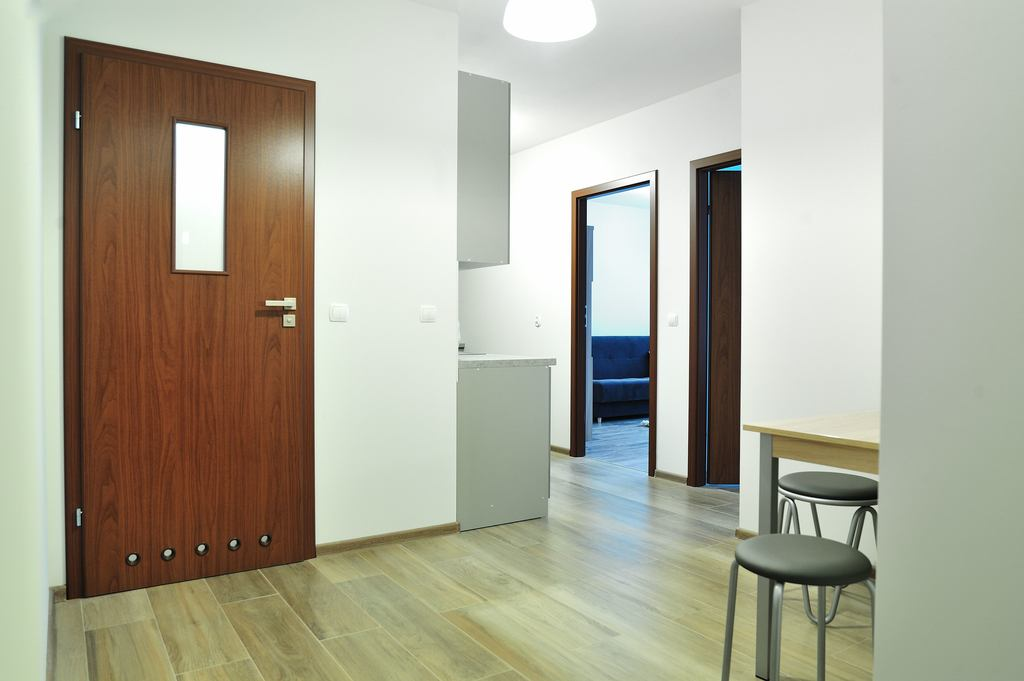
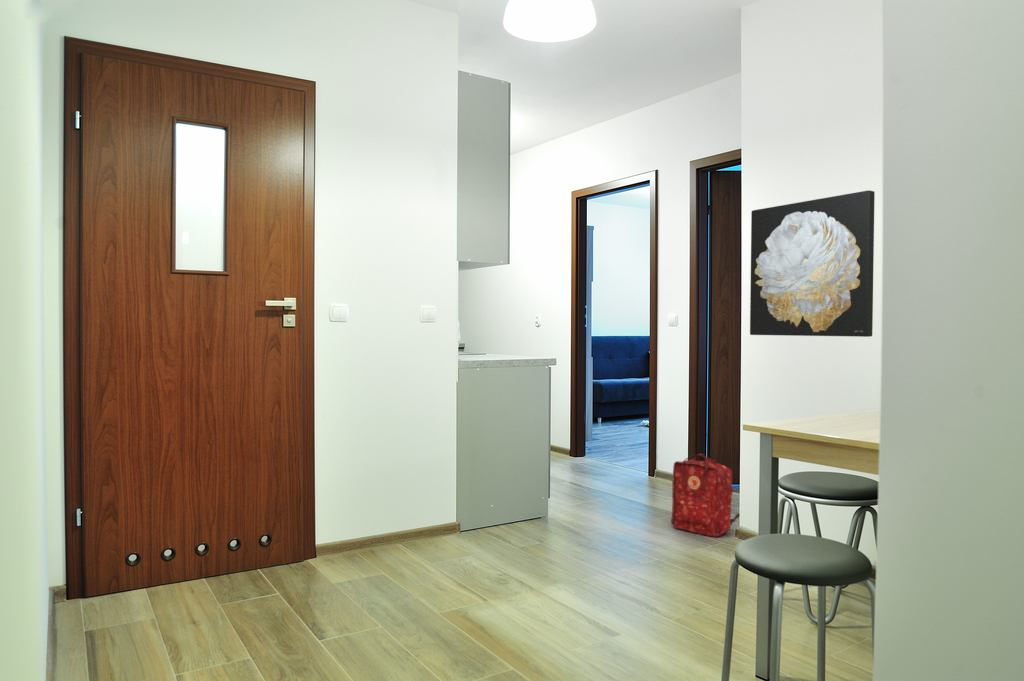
+ wall art [749,189,876,338]
+ backpack [670,452,741,538]
